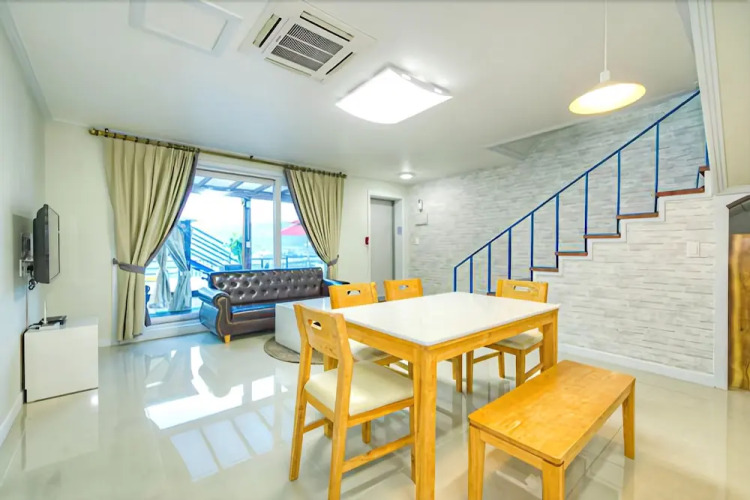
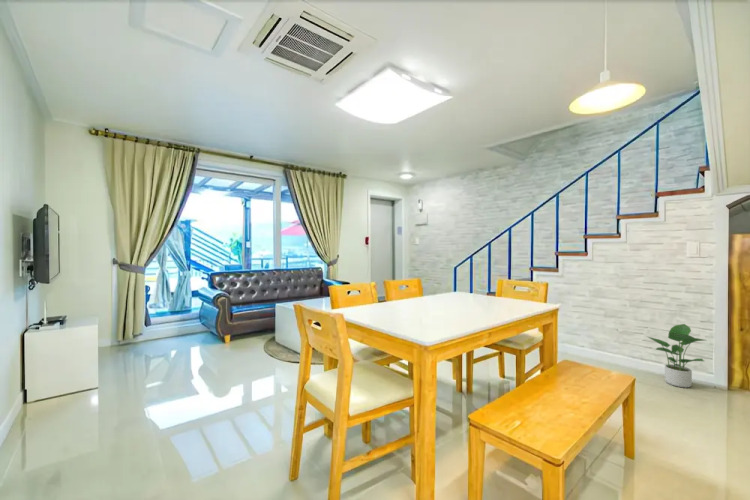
+ potted plant [647,323,706,388]
